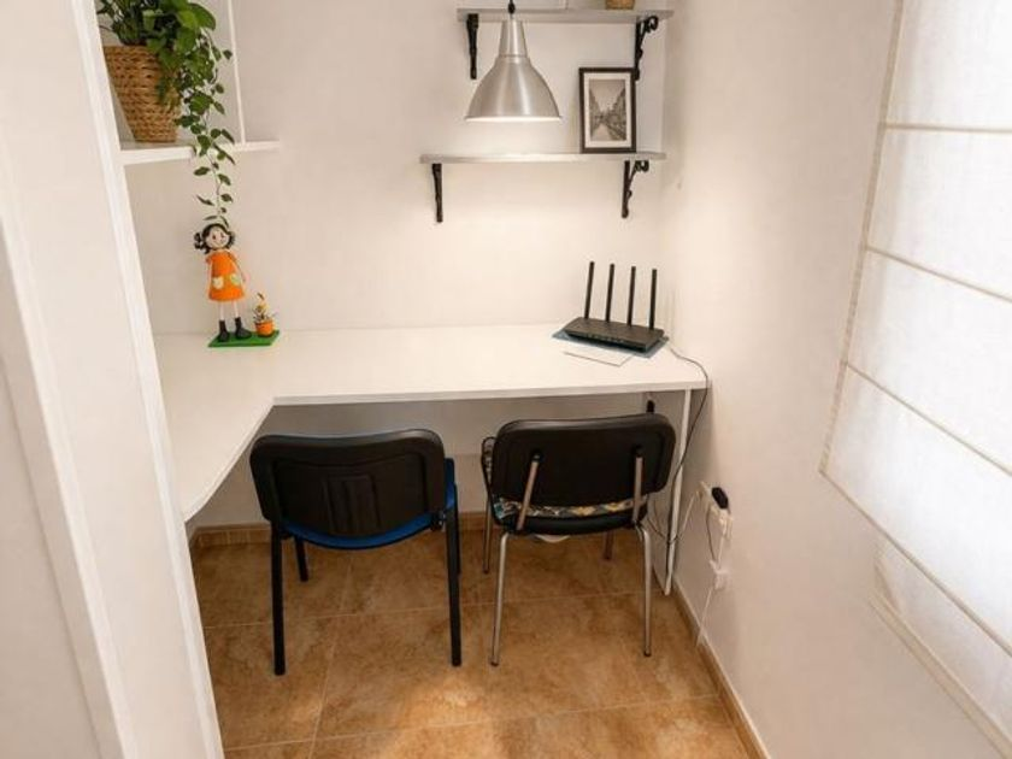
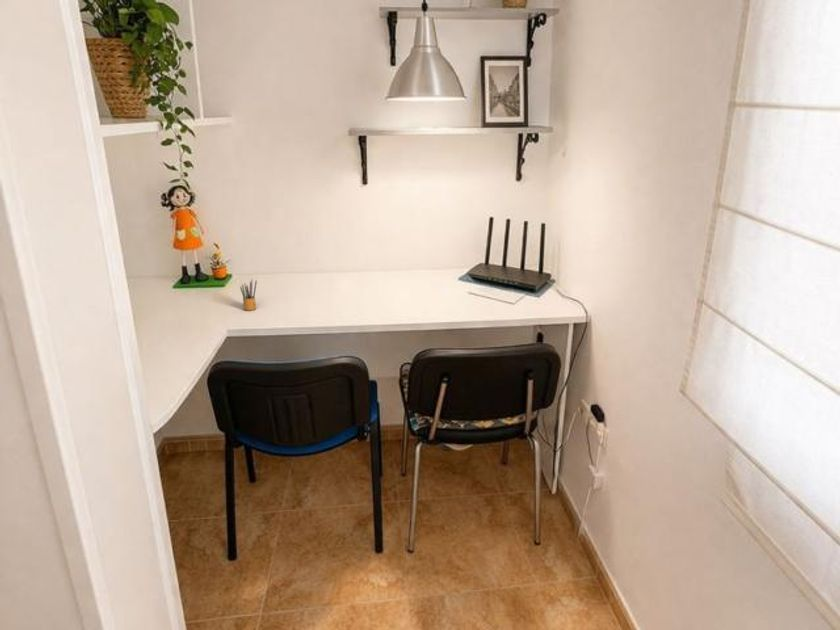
+ pencil box [239,278,258,311]
